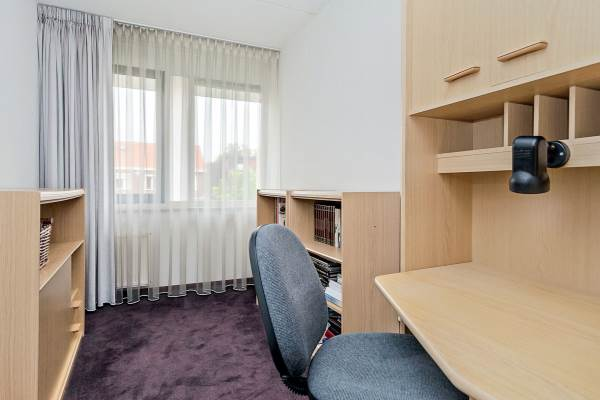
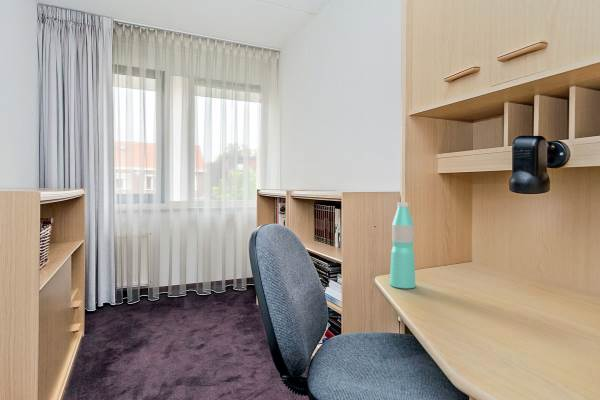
+ water bottle [389,201,417,289]
